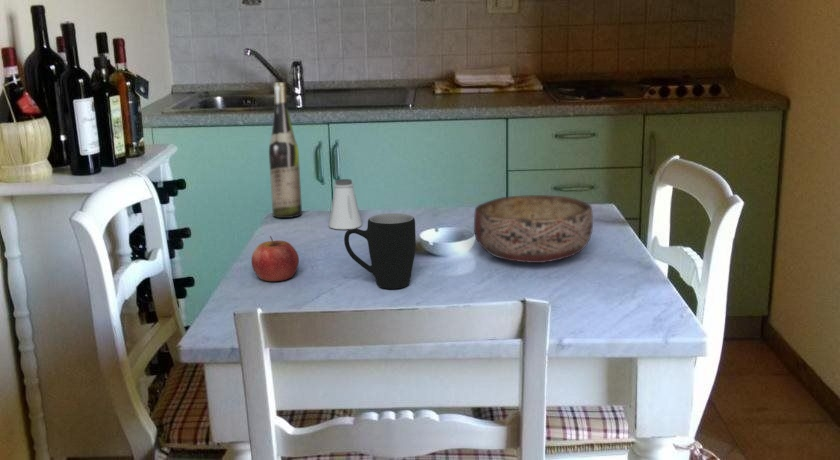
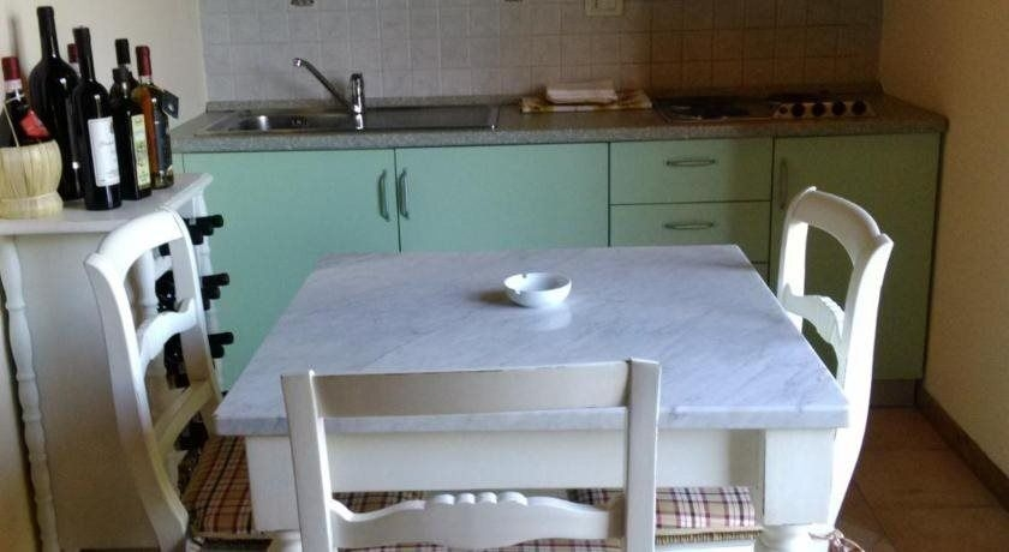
- apple [251,235,300,282]
- wine bottle [268,81,303,219]
- bowl [473,194,594,264]
- saltshaker [328,178,363,230]
- mug [343,213,417,290]
